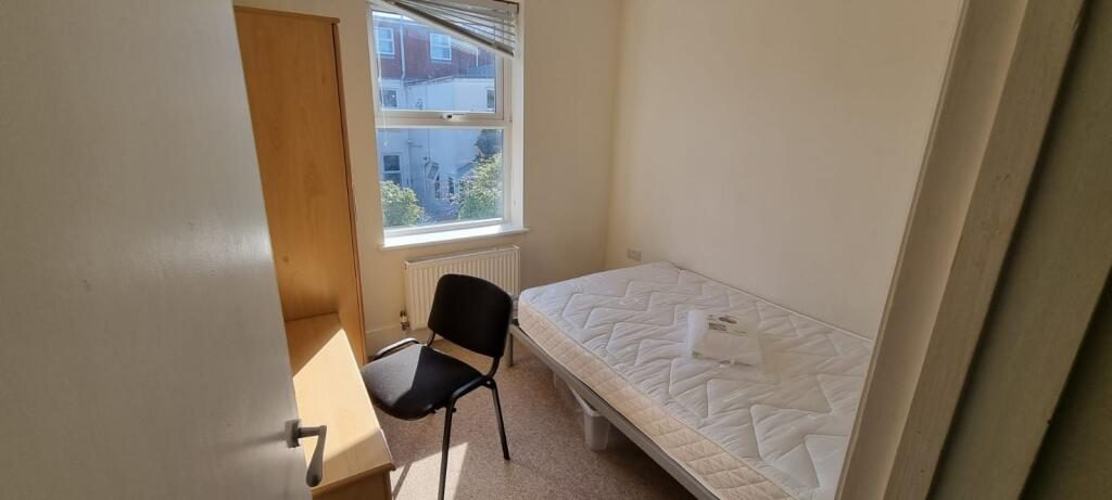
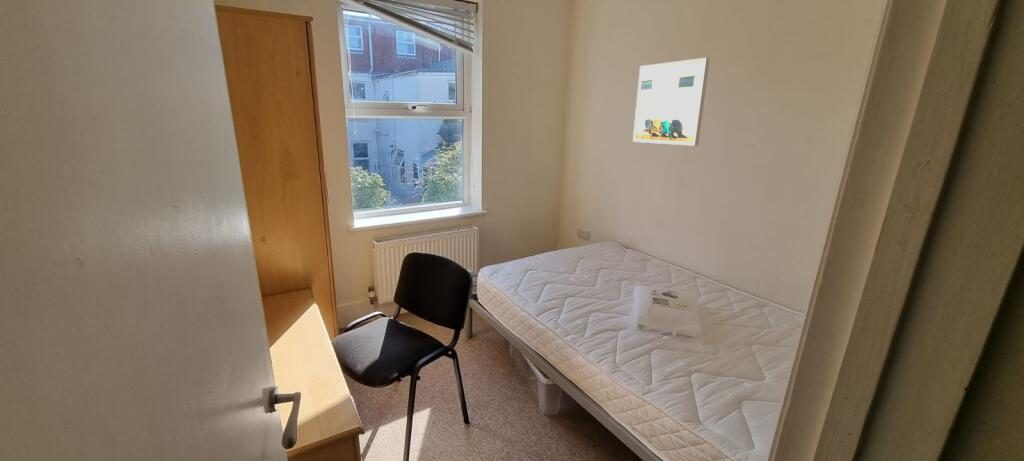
+ wall art [632,57,711,147]
